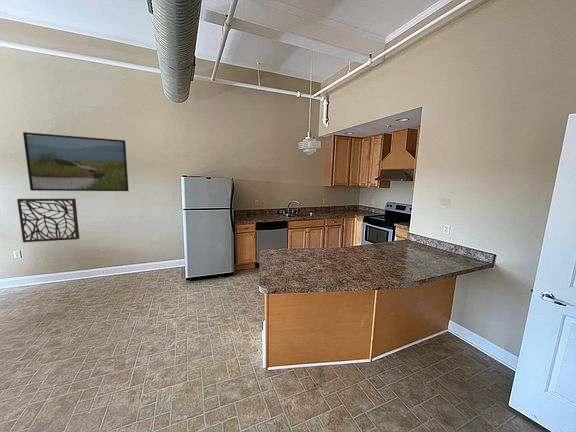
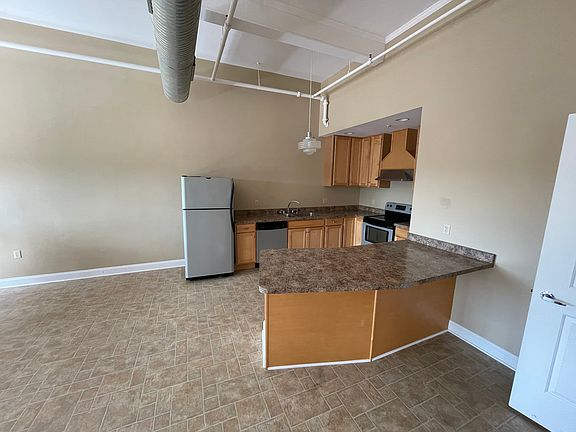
- decorative wall panel [16,198,80,243]
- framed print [22,131,130,192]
